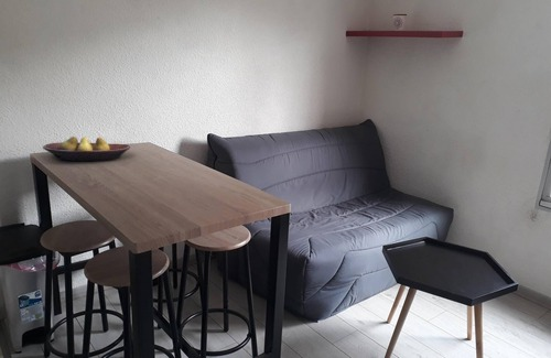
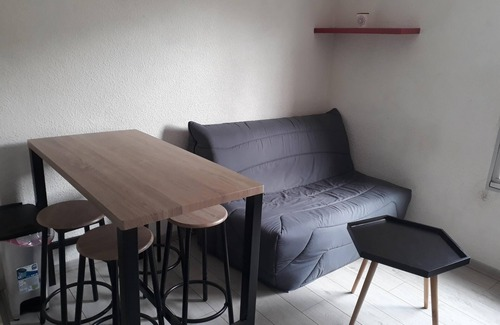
- fruit bowl [42,135,131,162]
